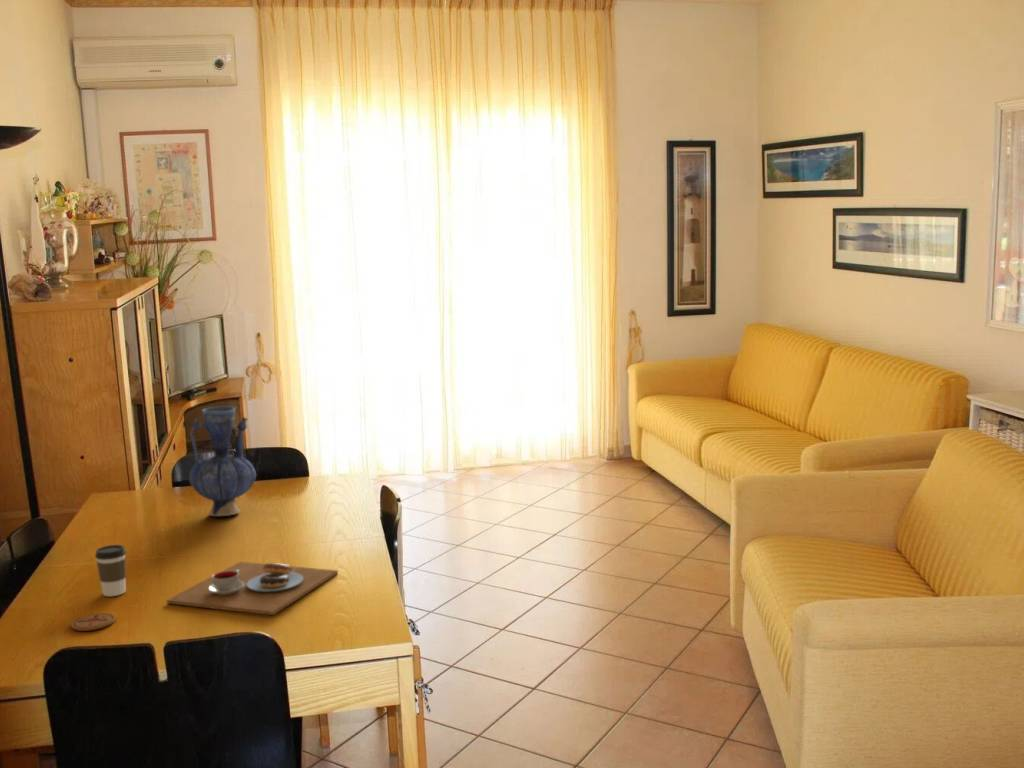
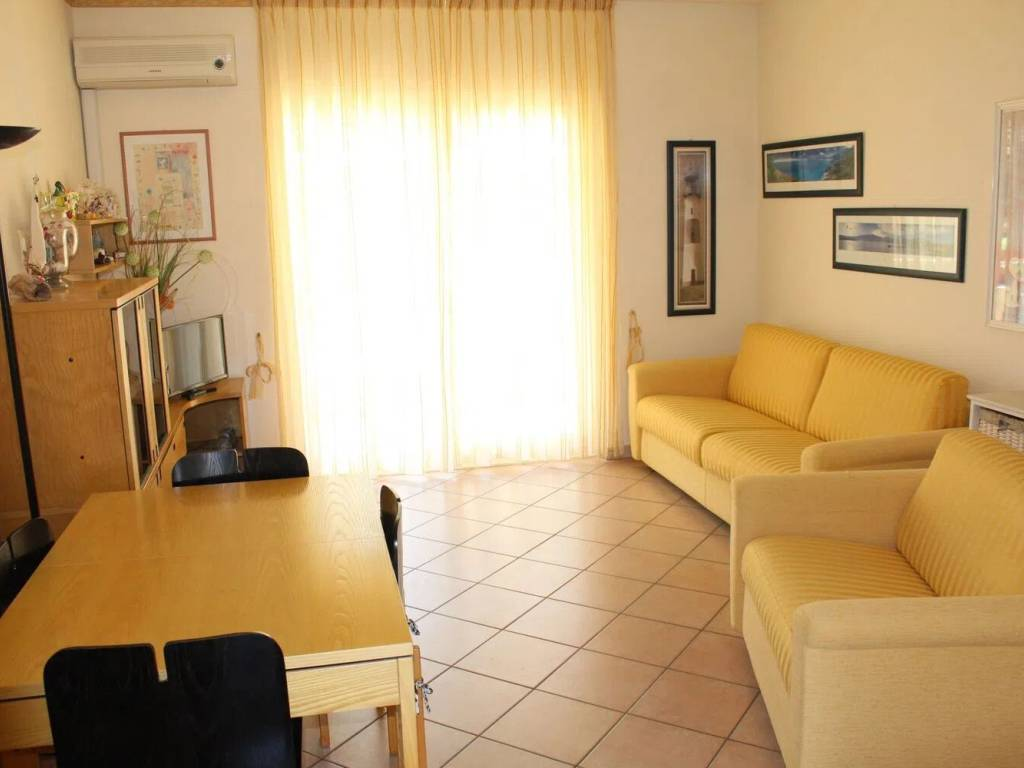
- placemat [166,561,339,616]
- coffee cup [94,544,127,597]
- vase [188,405,257,517]
- coaster [70,612,116,632]
